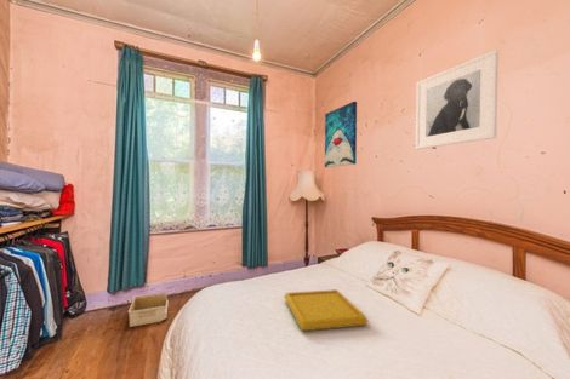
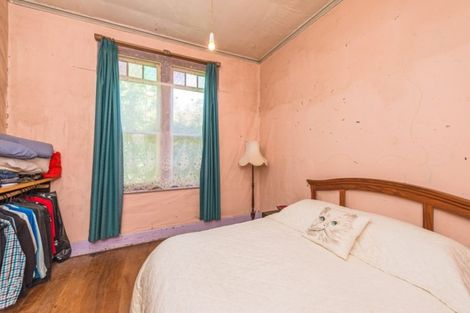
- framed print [415,48,500,150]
- wall art [324,101,358,168]
- storage bin [127,292,170,328]
- serving tray [283,288,369,332]
